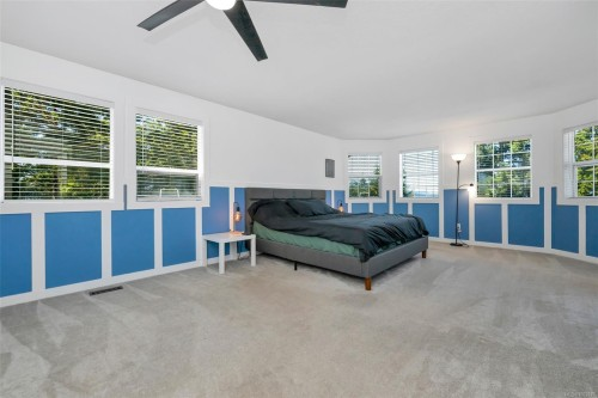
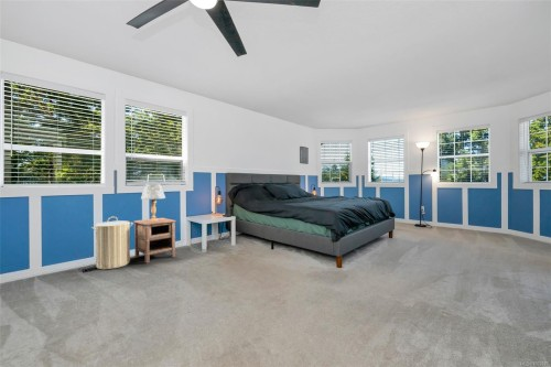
+ table lamp [140,183,166,220]
+ laundry hamper [90,215,133,270]
+ nightstand [133,217,177,265]
